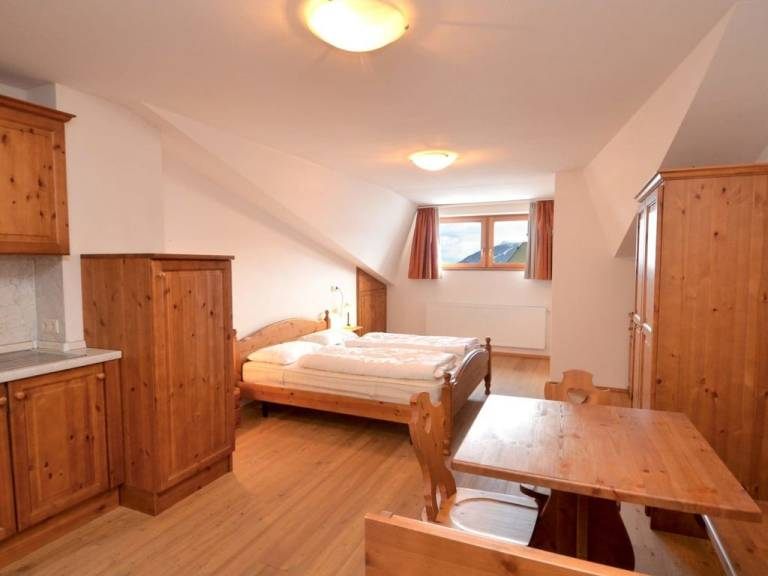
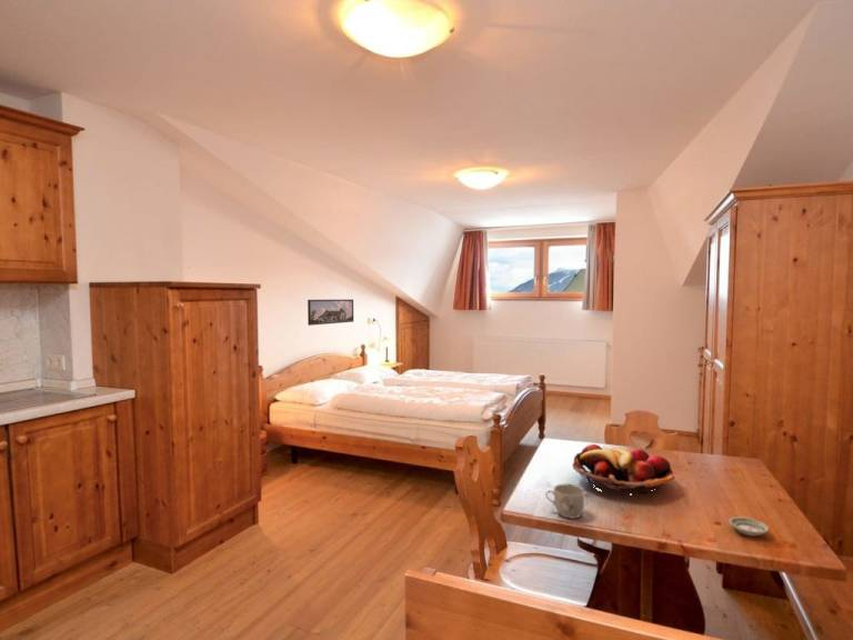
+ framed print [307,298,354,327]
+ mug [544,482,585,519]
+ saucer [727,516,770,537]
+ fruit basket [571,443,675,496]
